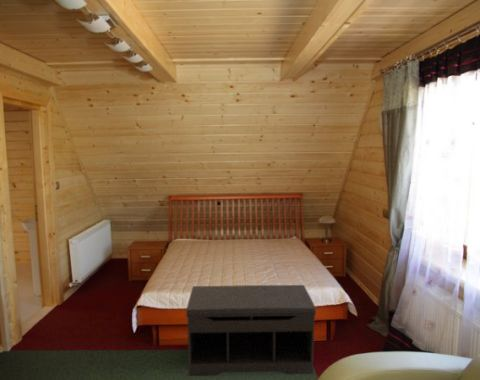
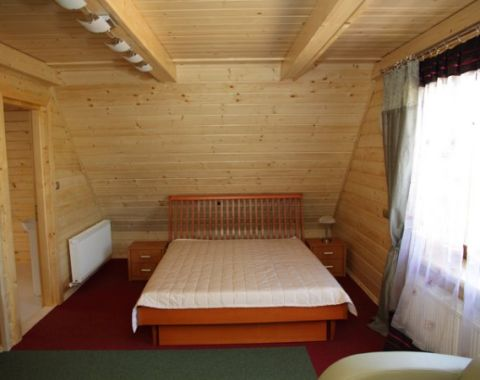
- bench [185,284,317,377]
